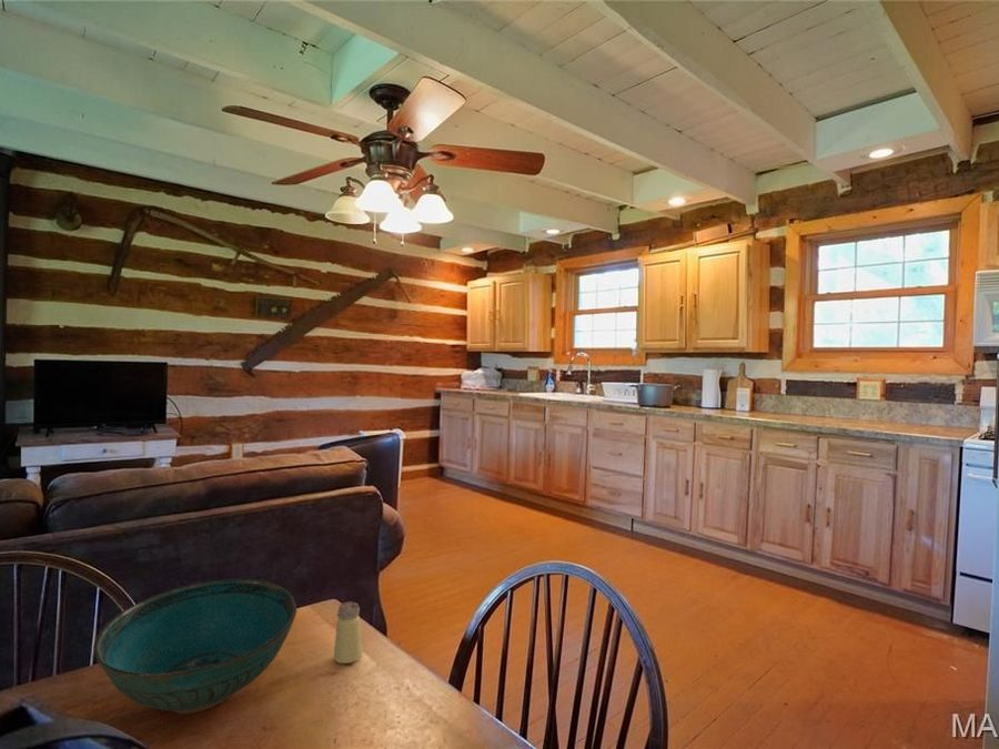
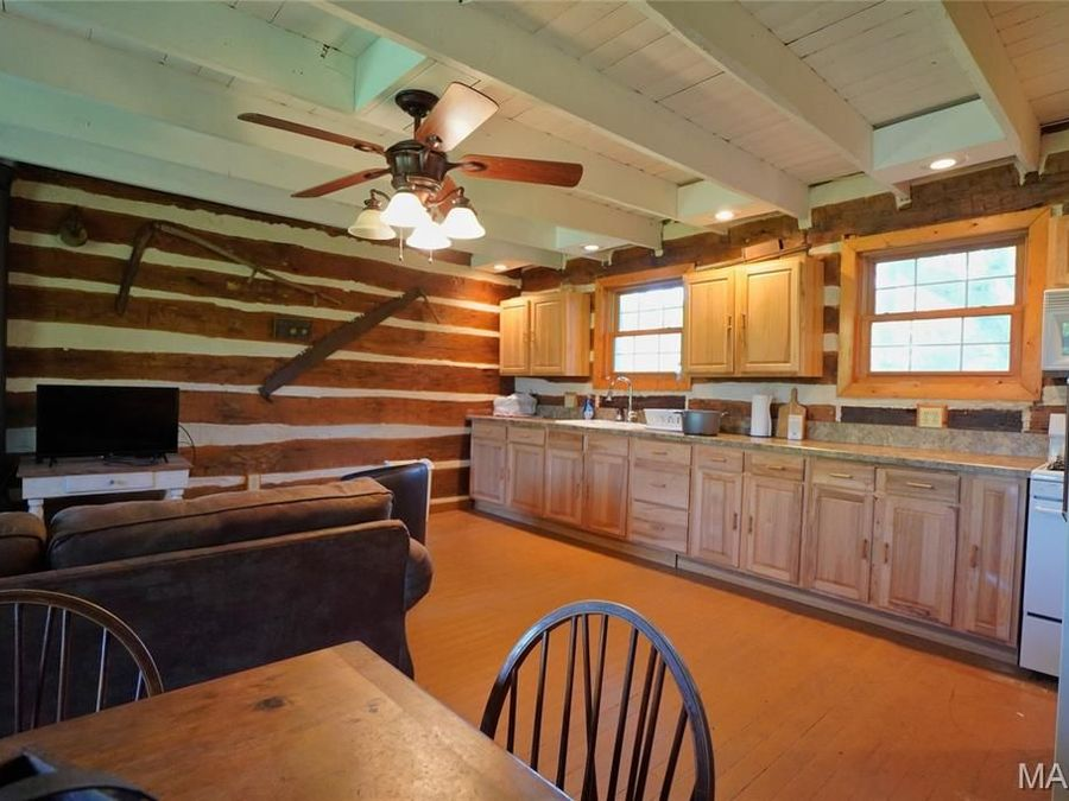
- saltshaker [333,600,363,665]
- bowl [93,578,297,715]
